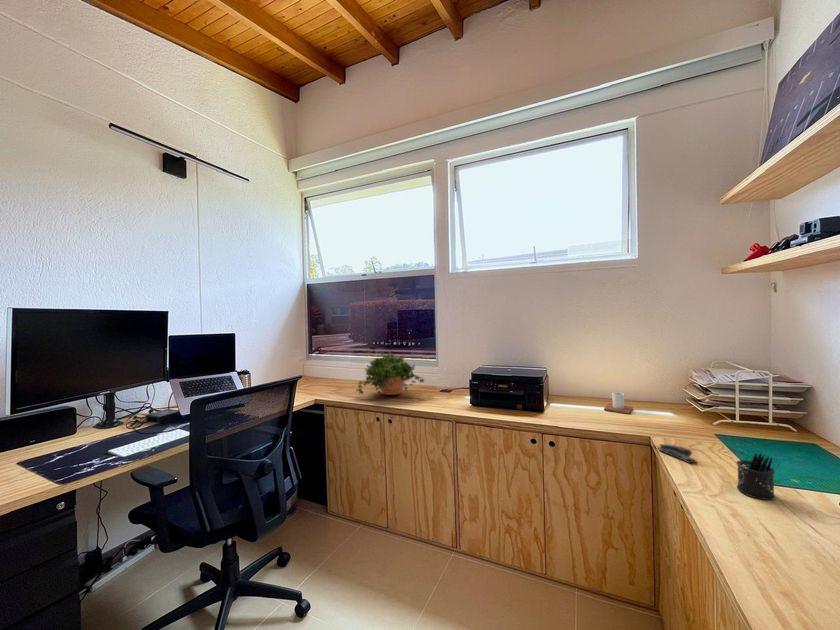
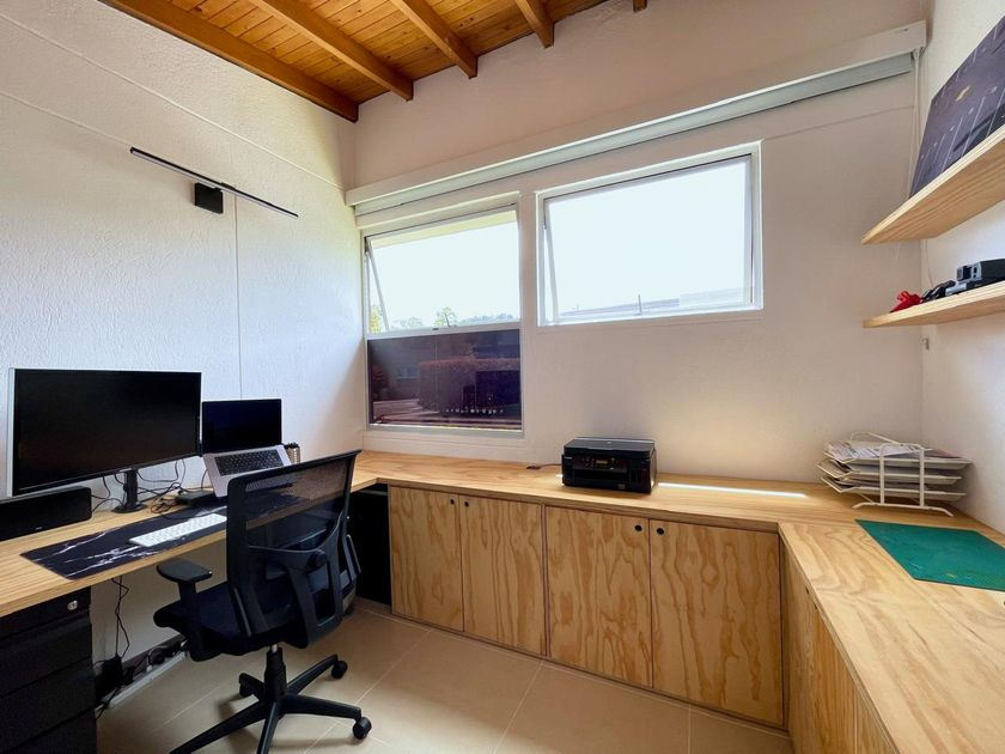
- potted plant [354,351,426,396]
- mug [603,391,634,415]
- stapler [657,443,698,465]
- pen holder [735,451,776,501]
